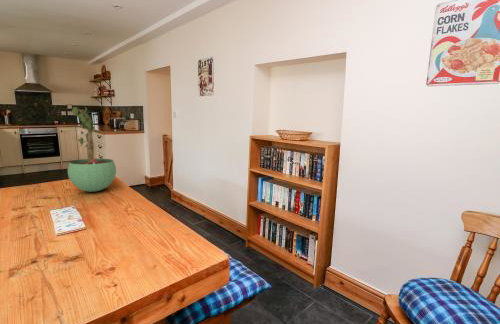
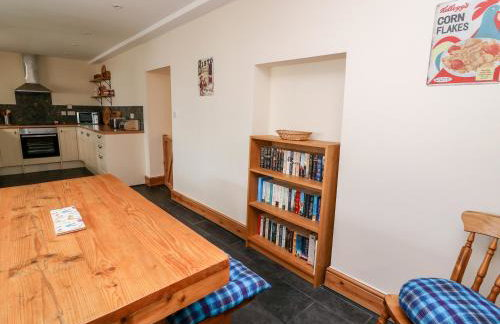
- potted plant [67,106,117,193]
